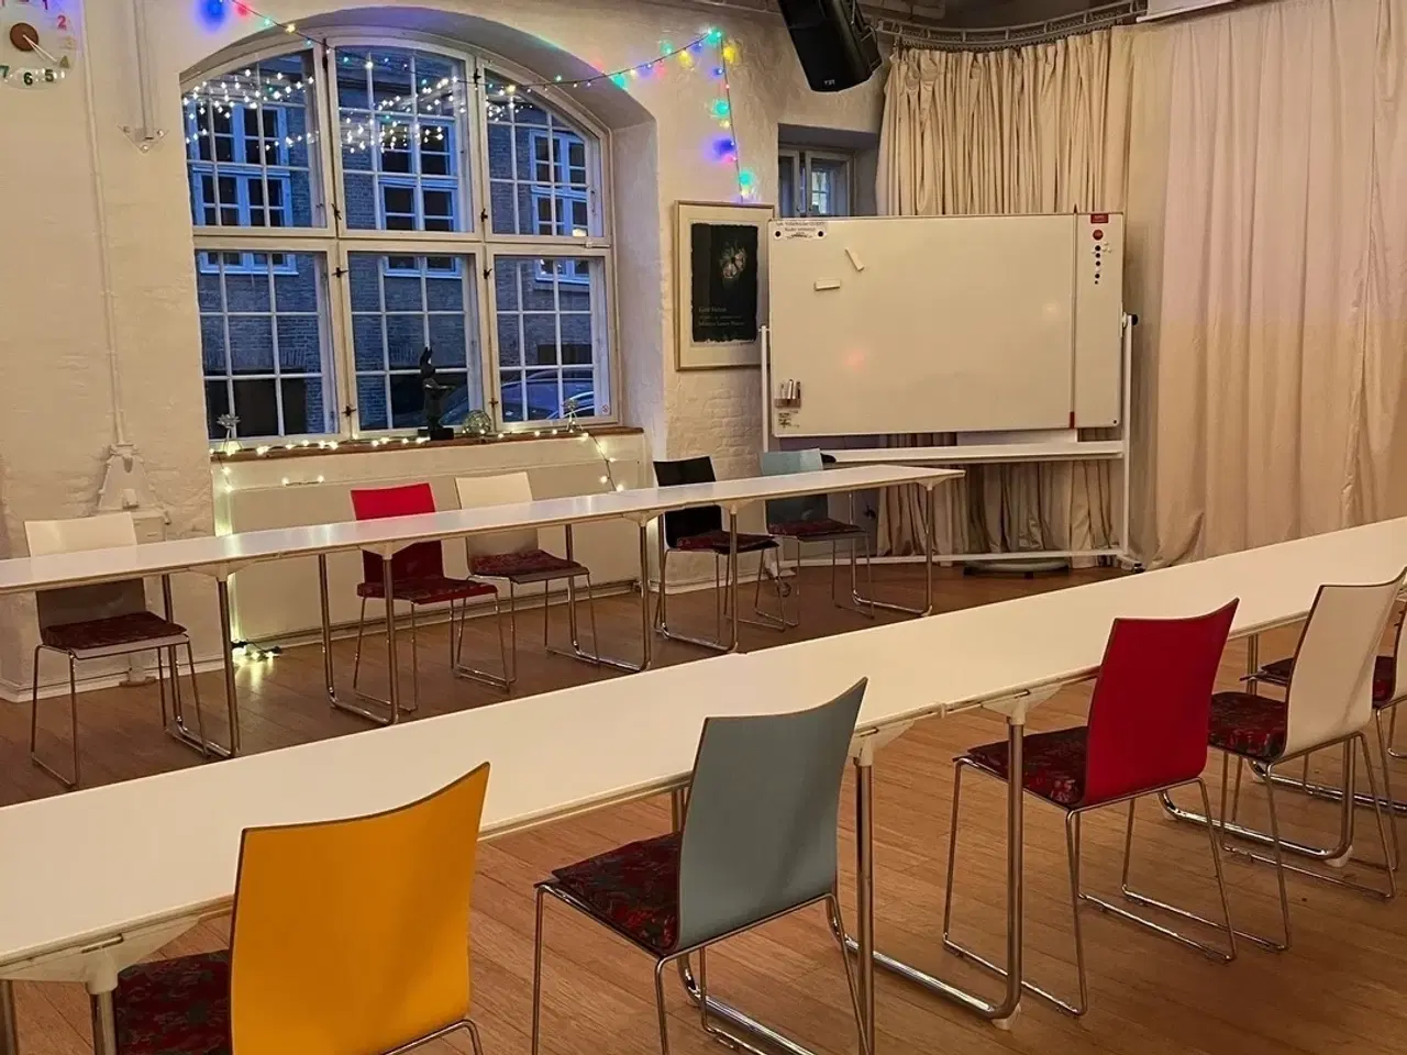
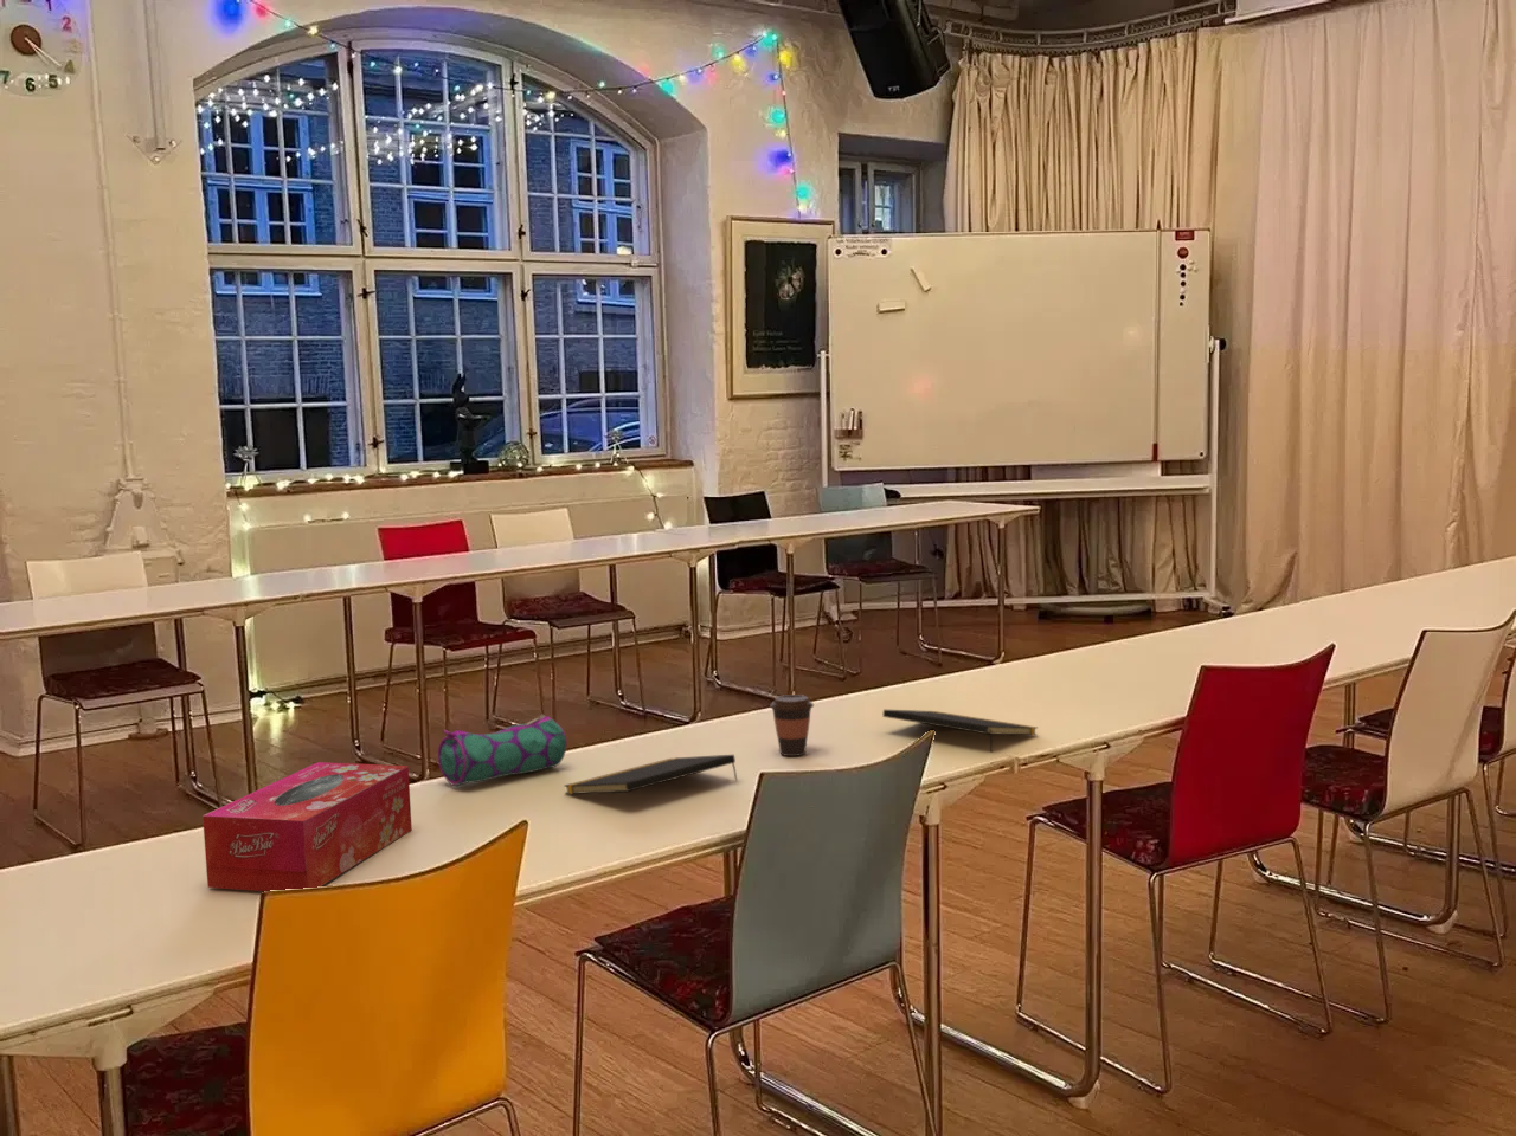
+ pencil case [437,714,568,786]
+ coffee cup [769,693,815,758]
+ notepad [881,709,1039,754]
+ tissue box [202,761,413,893]
+ notepad [562,754,739,795]
